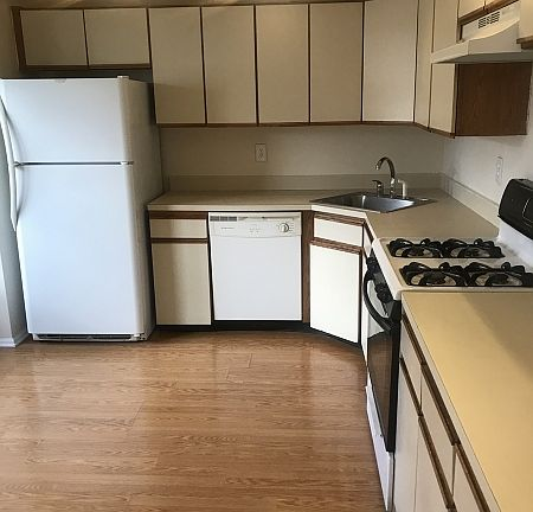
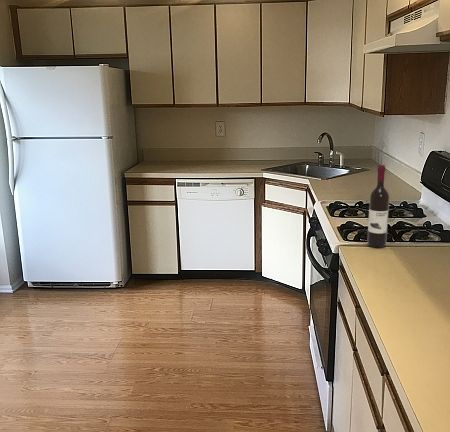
+ wine bottle [367,164,390,249]
